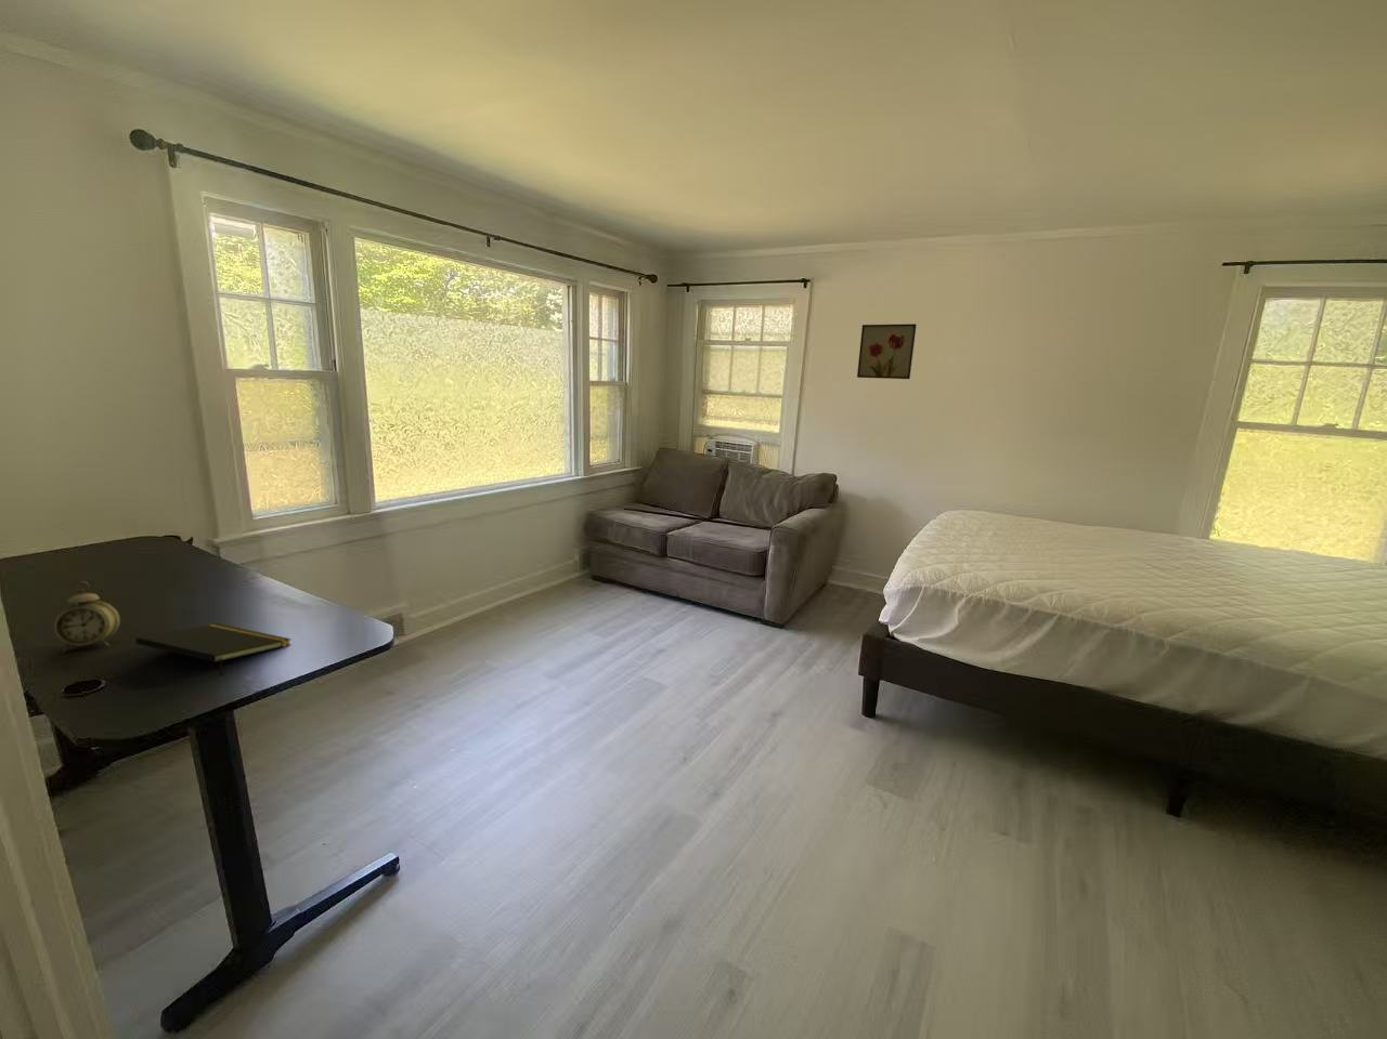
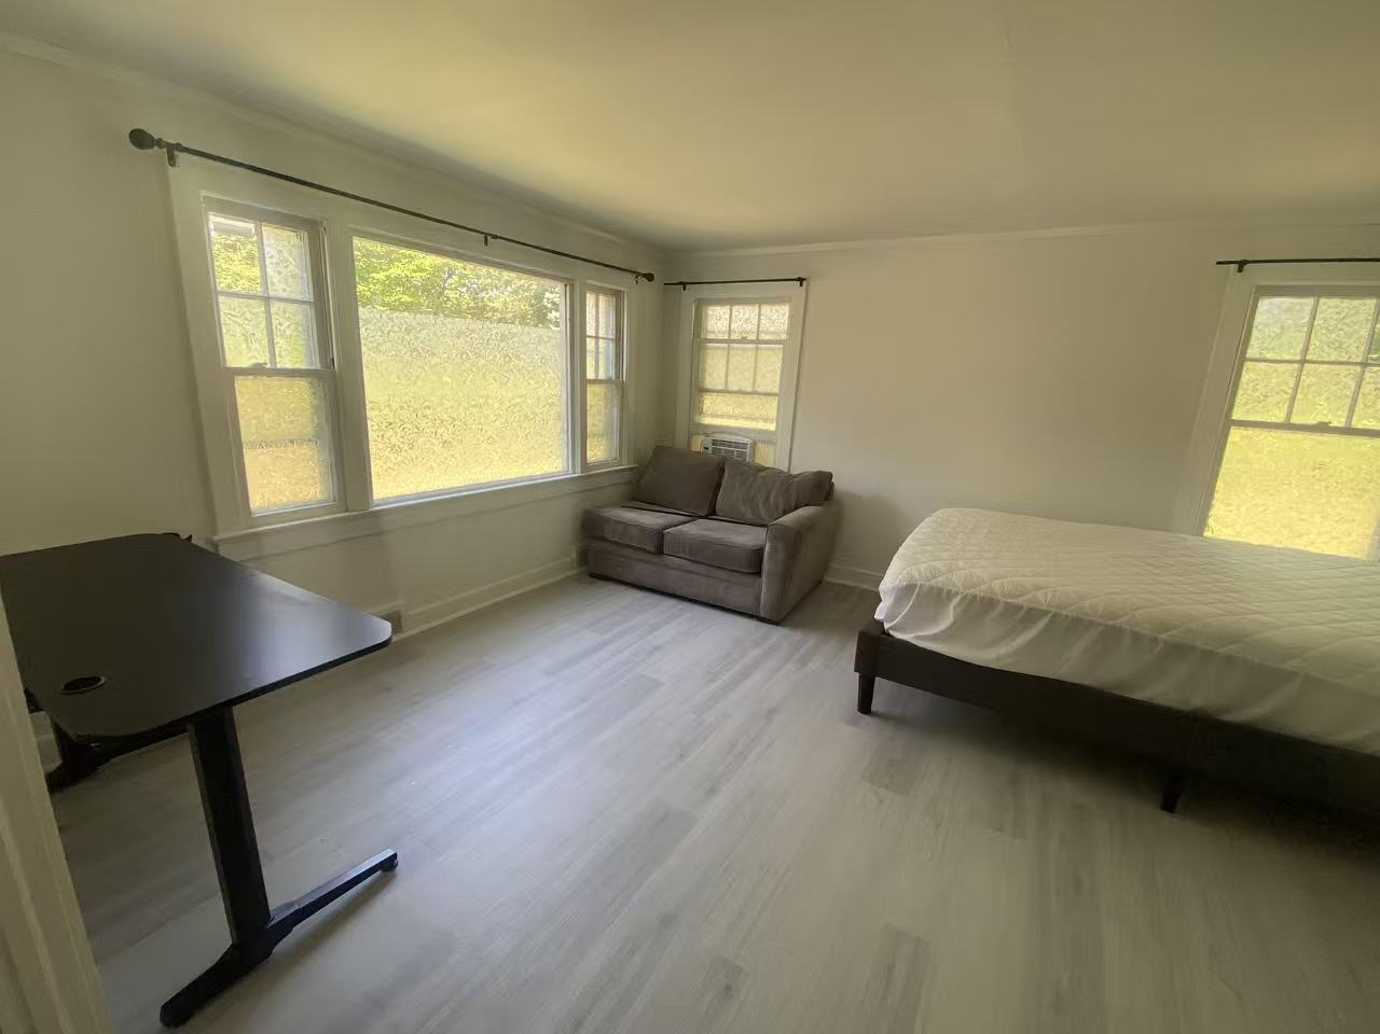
- notepad [134,622,293,678]
- wall art [856,323,917,380]
- alarm clock [54,581,121,654]
